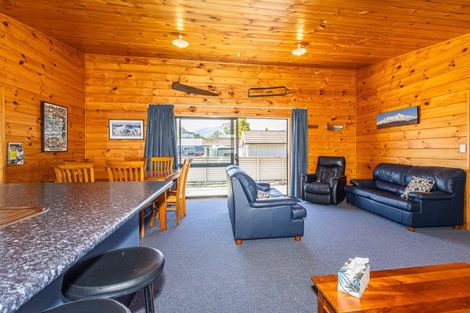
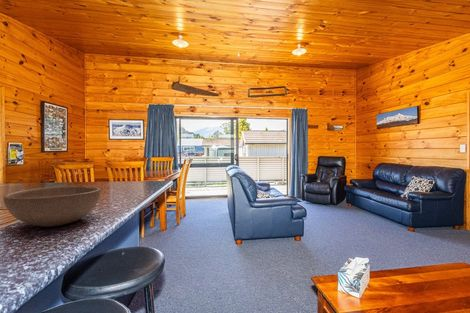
+ bowl [2,185,102,228]
